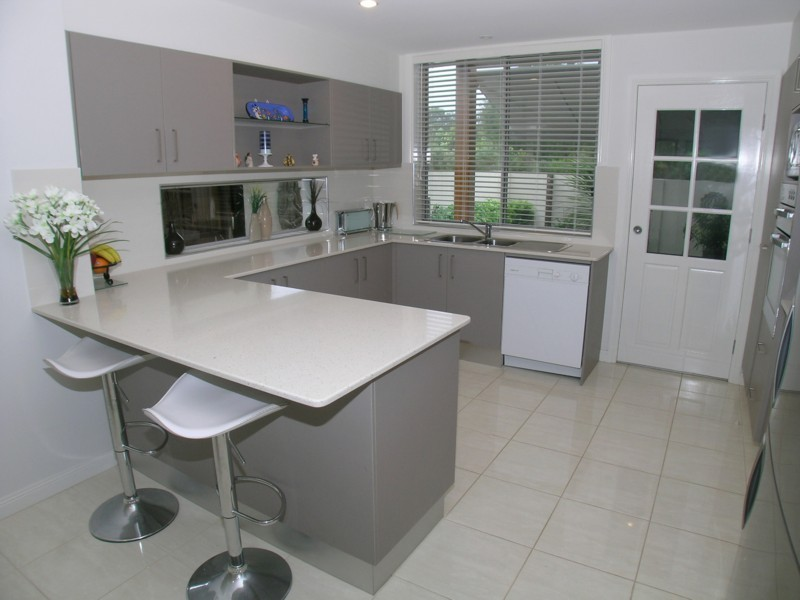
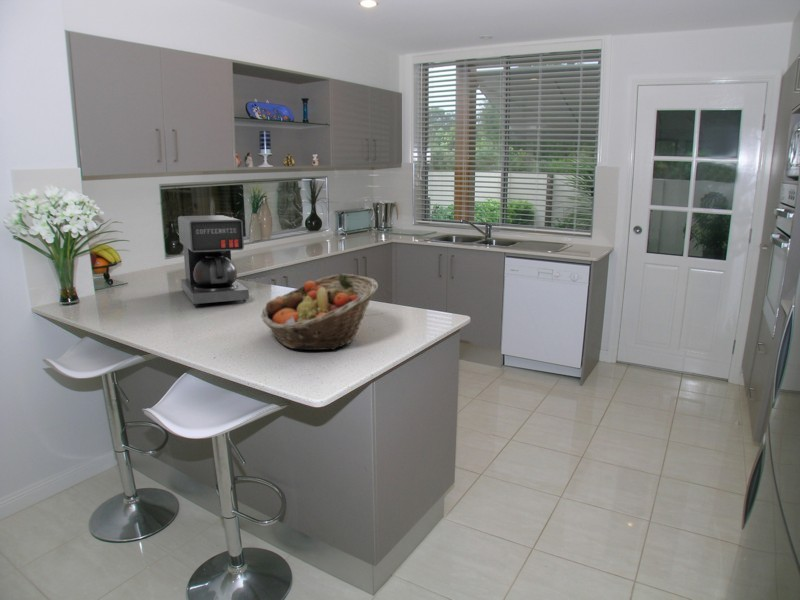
+ coffee maker [177,214,250,307]
+ fruit basket [260,273,379,351]
